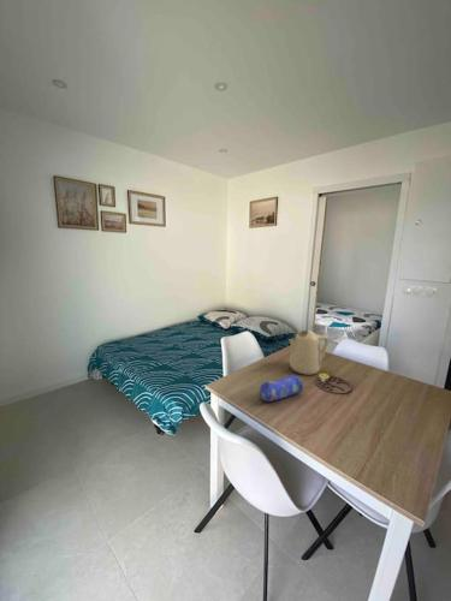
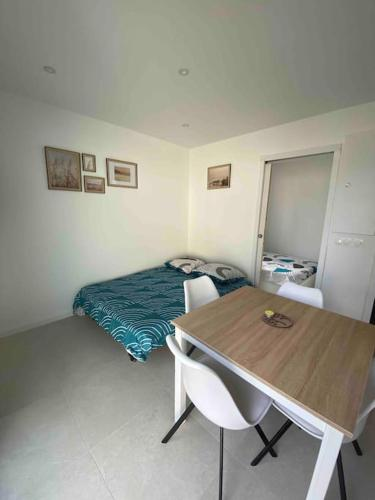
- kettle [287,329,330,376]
- pencil case [259,374,304,403]
